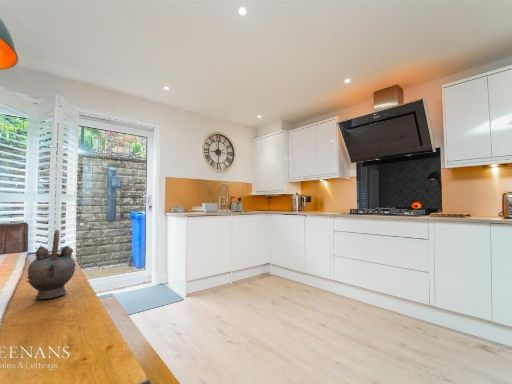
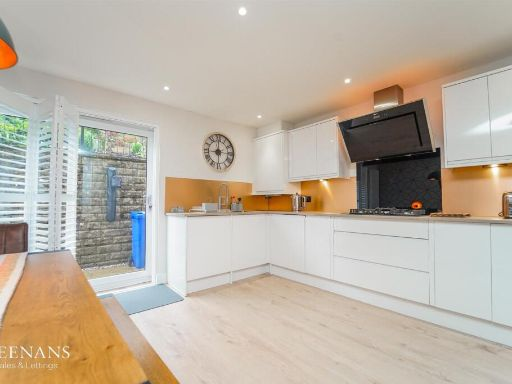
- teapot [25,229,77,300]
